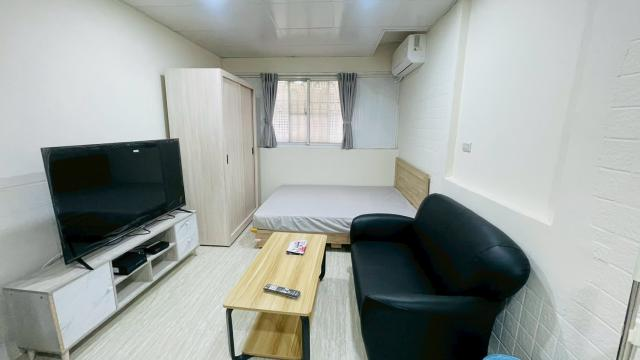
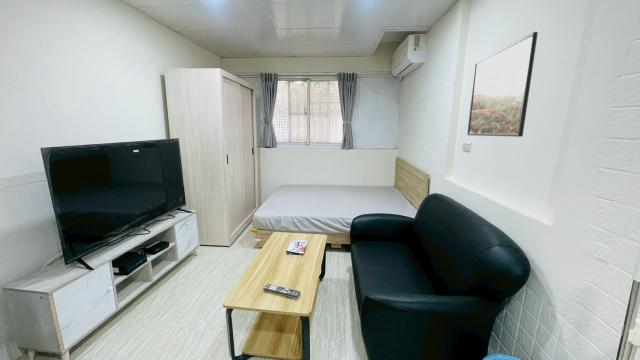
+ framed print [466,31,539,138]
